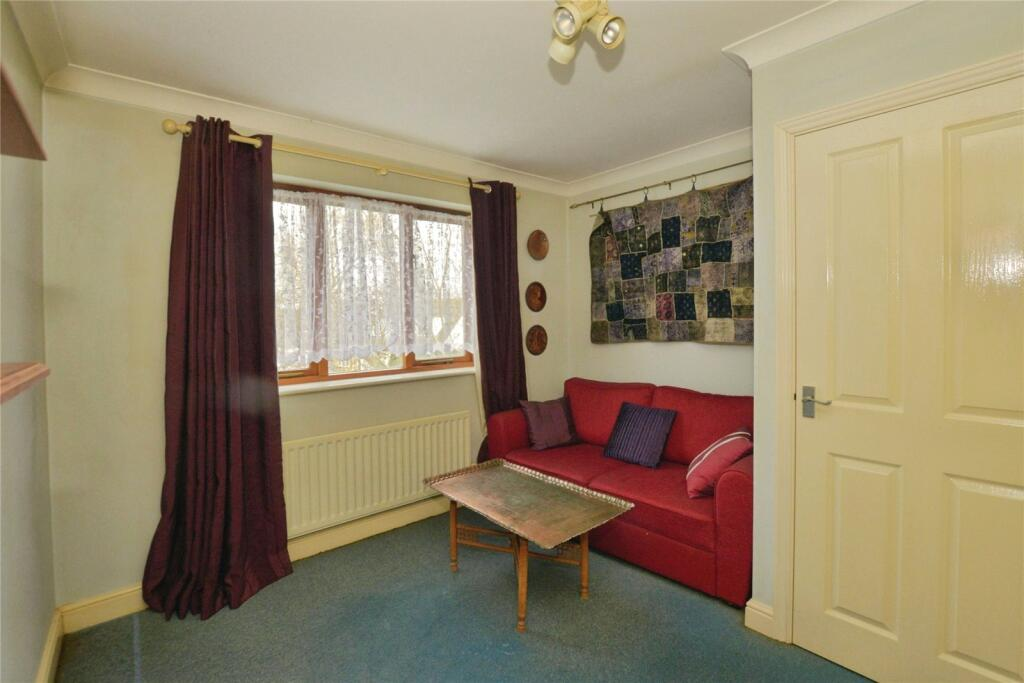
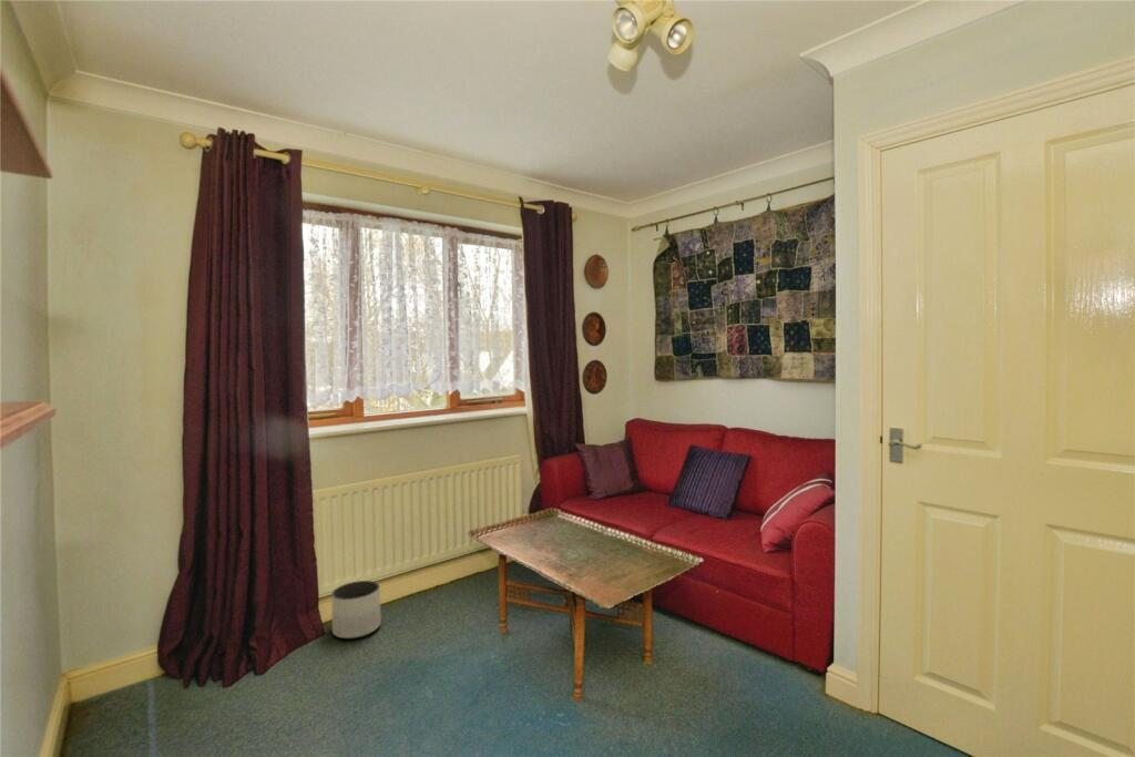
+ planter [330,580,382,640]
